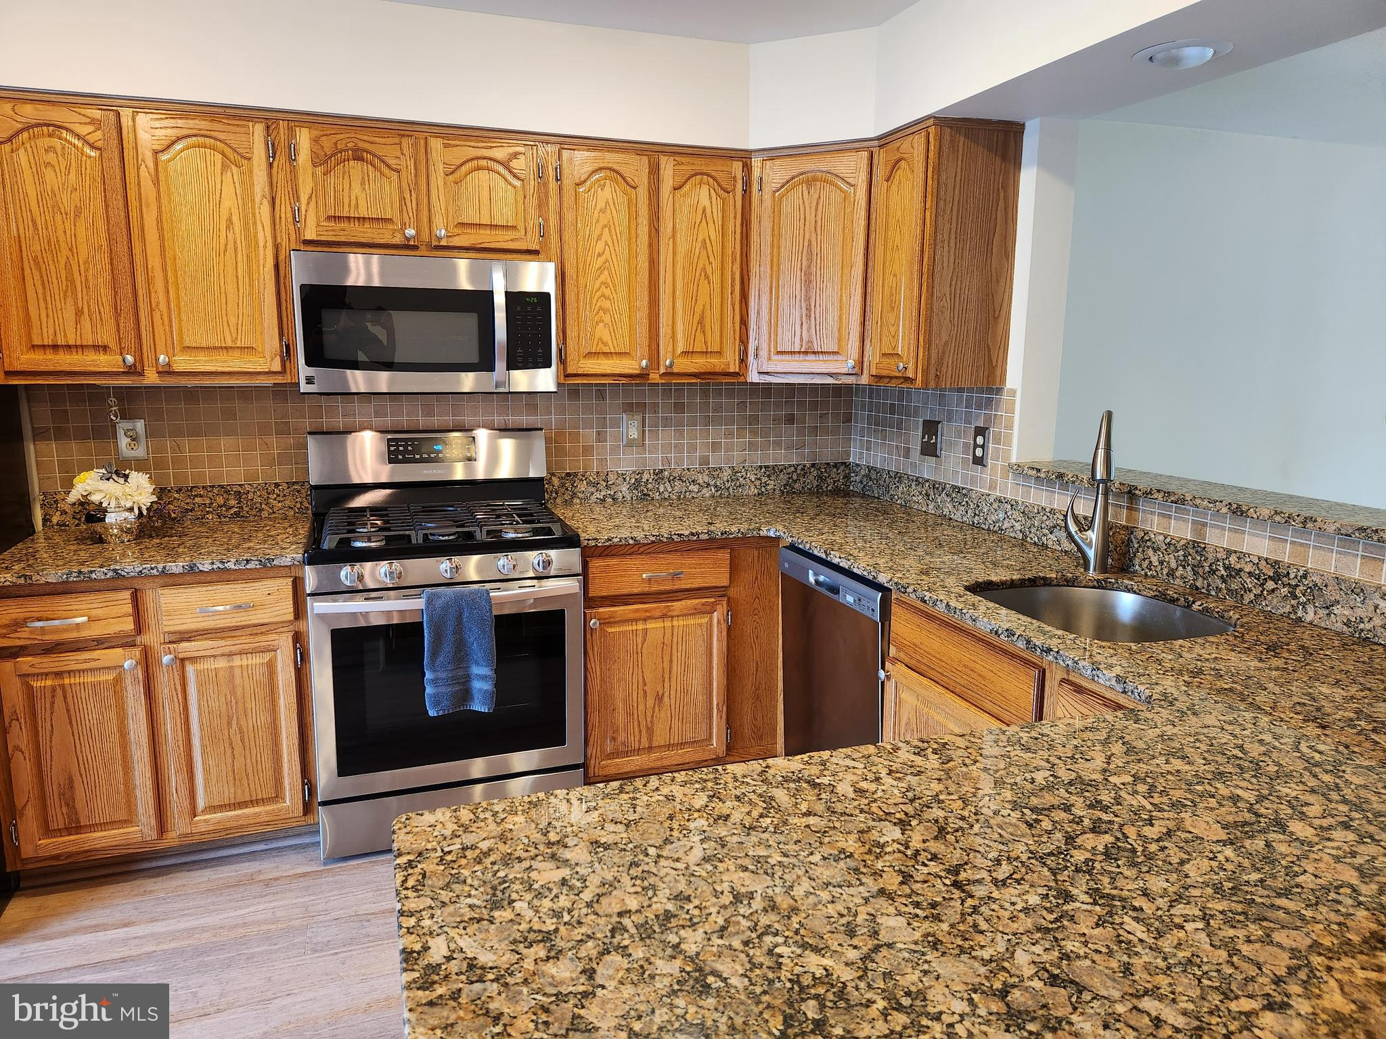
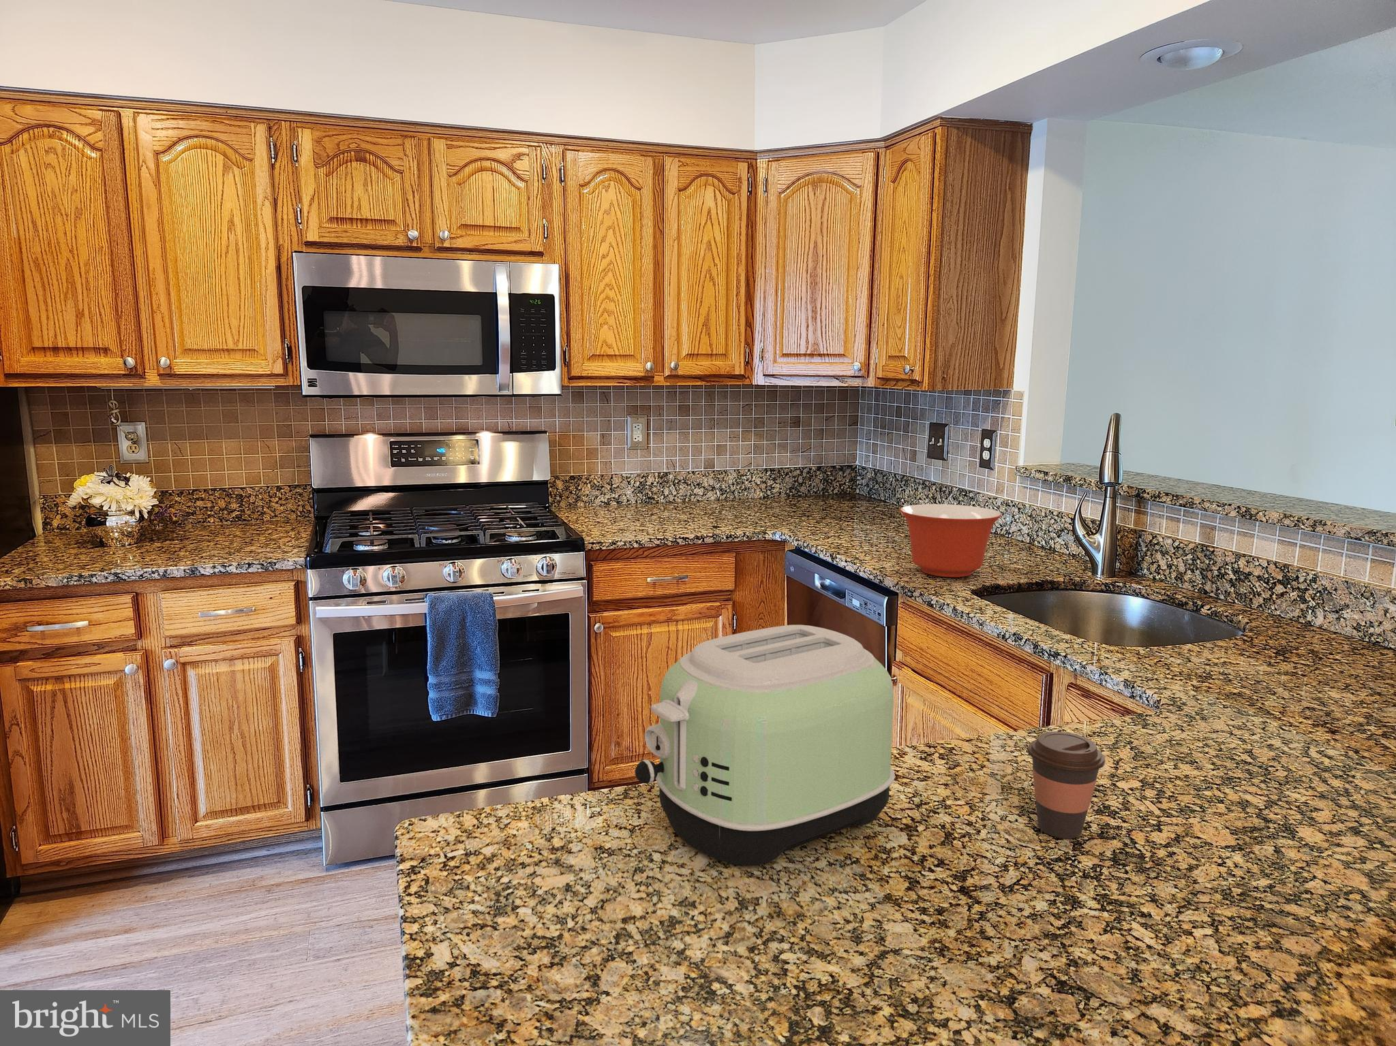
+ toaster [634,624,895,866]
+ mixing bowl [899,503,1002,578]
+ coffee cup [1027,731,1106,839]
